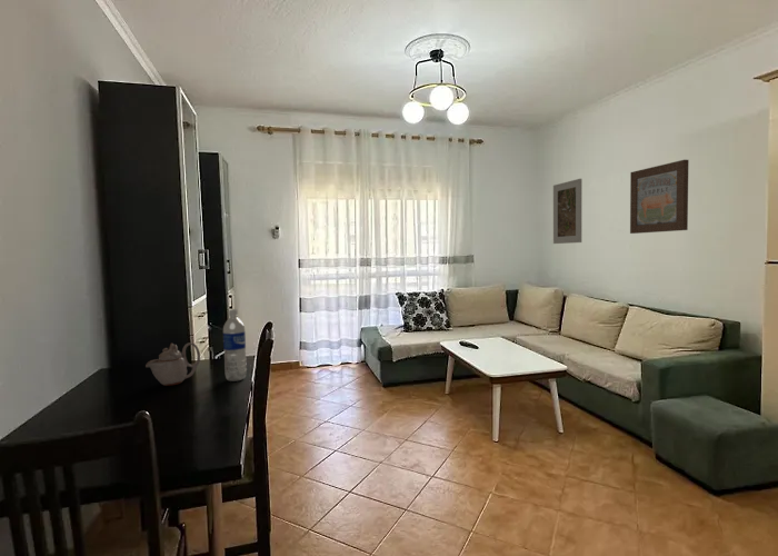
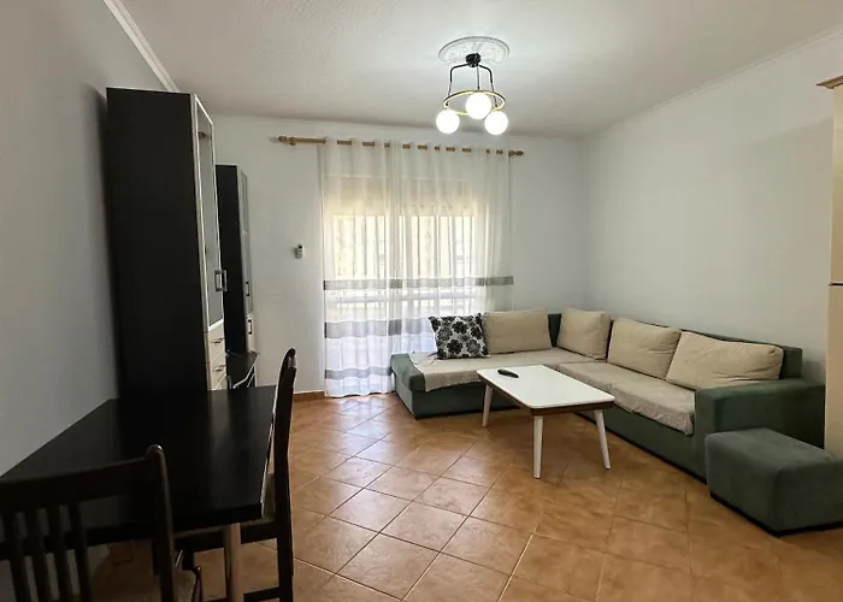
- water bottle [222,308,248,383]
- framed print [552,178,582,245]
- teapot [144,341,201,387]
- wall art [629,159,690,235]
